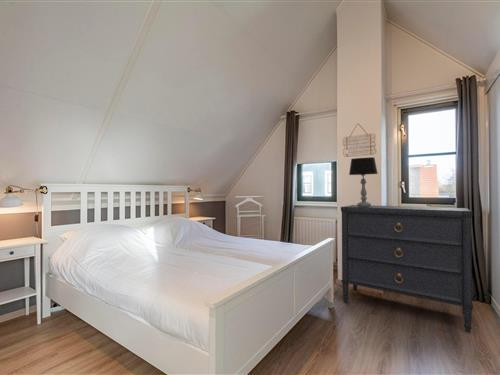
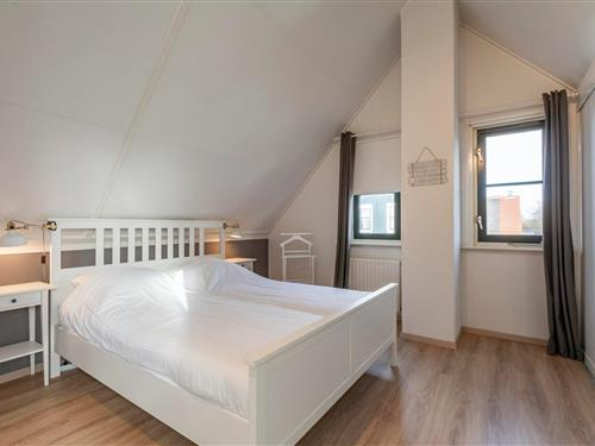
- dresser [340,204,474,334]
- table lamp [348,156,379,207]
